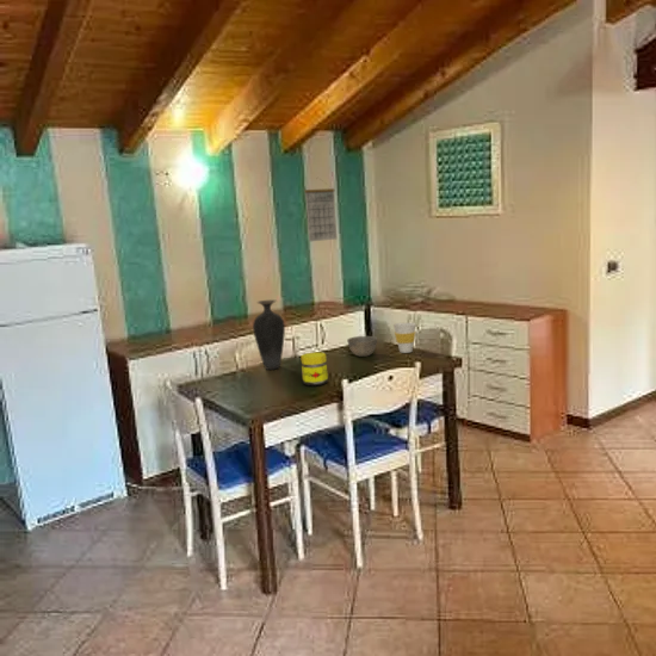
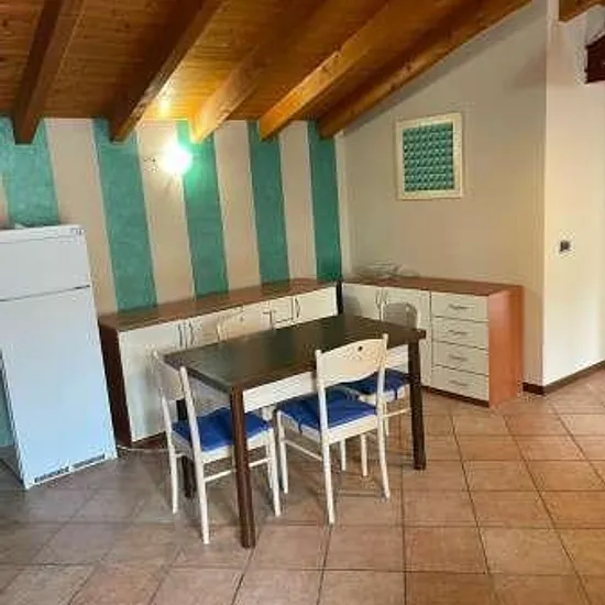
- vase [252,298,286,371]
- bowl [346,335,378,358]
- cup [392,321,417,354]
- calendar [303,177,338,243]
- jar [299,352,329,386]
